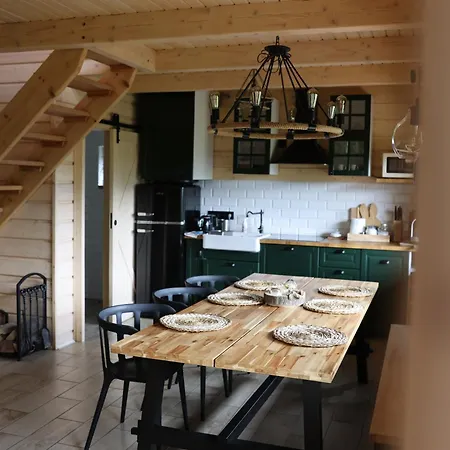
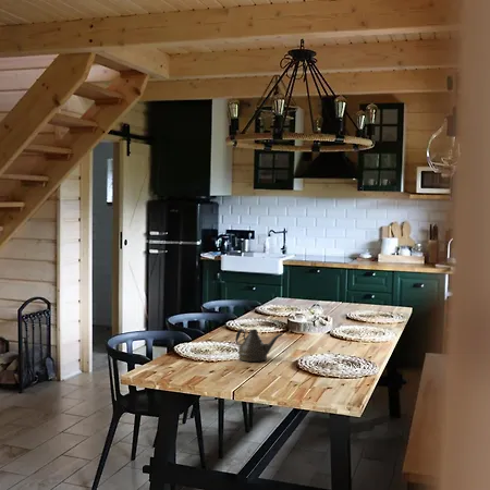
+ teapot [234,328,284,363]
